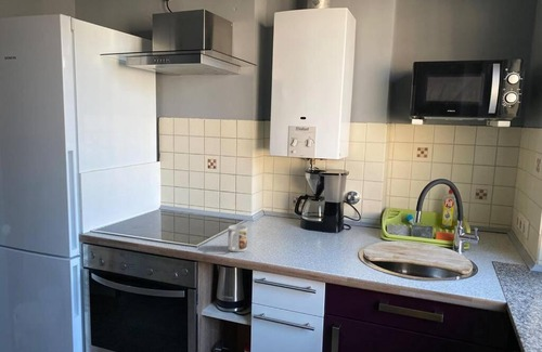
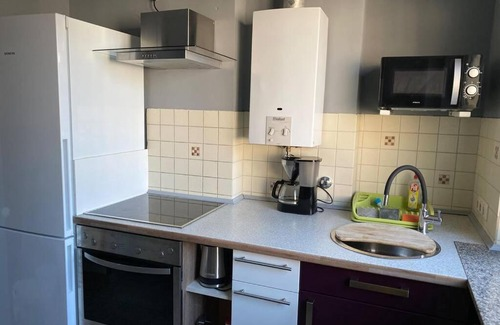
- mug [227,224,248,253]
